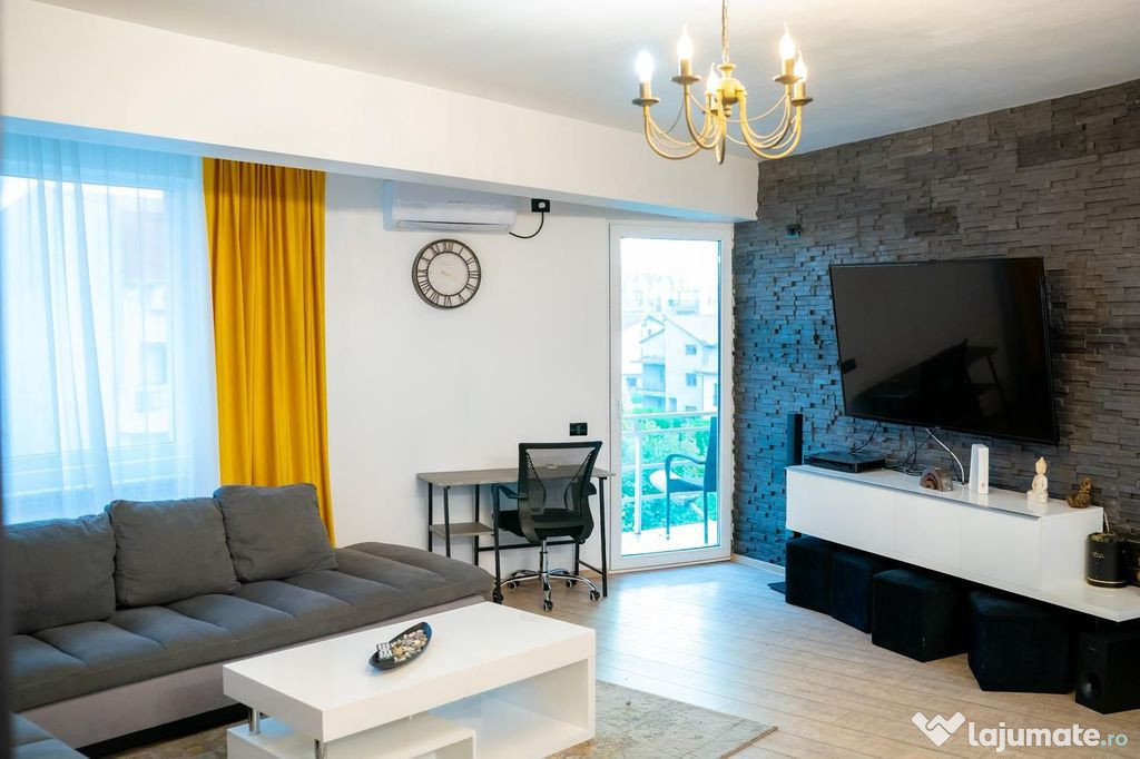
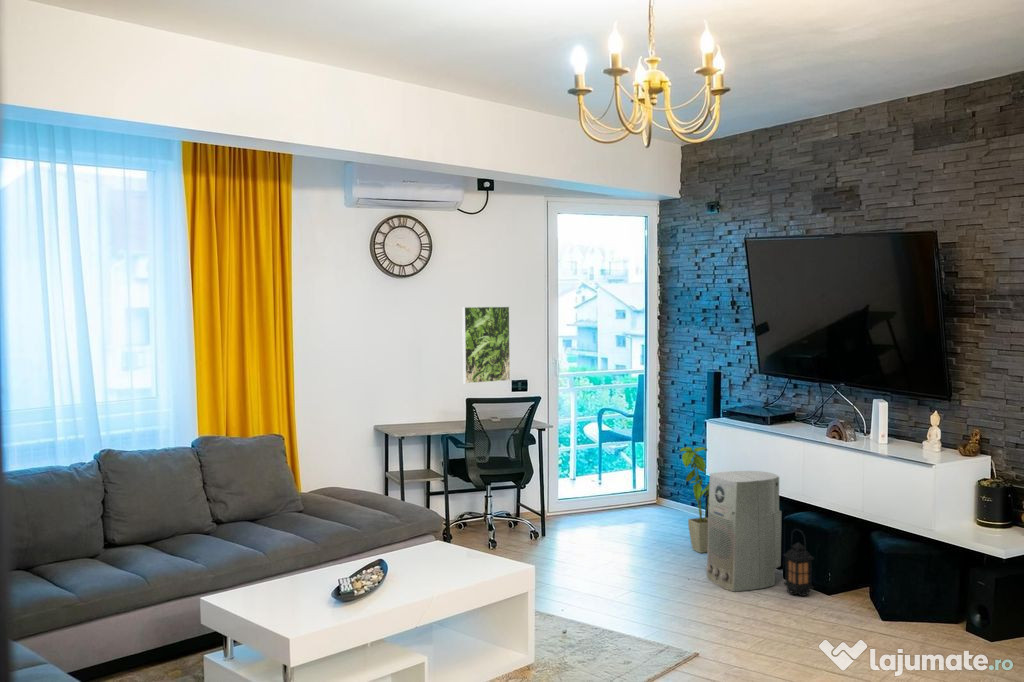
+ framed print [461,305,511,385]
+ air purifier [705,470,782,593]
+ house plant [678,446,710,554]
+ lantern [782,528,815,597]
